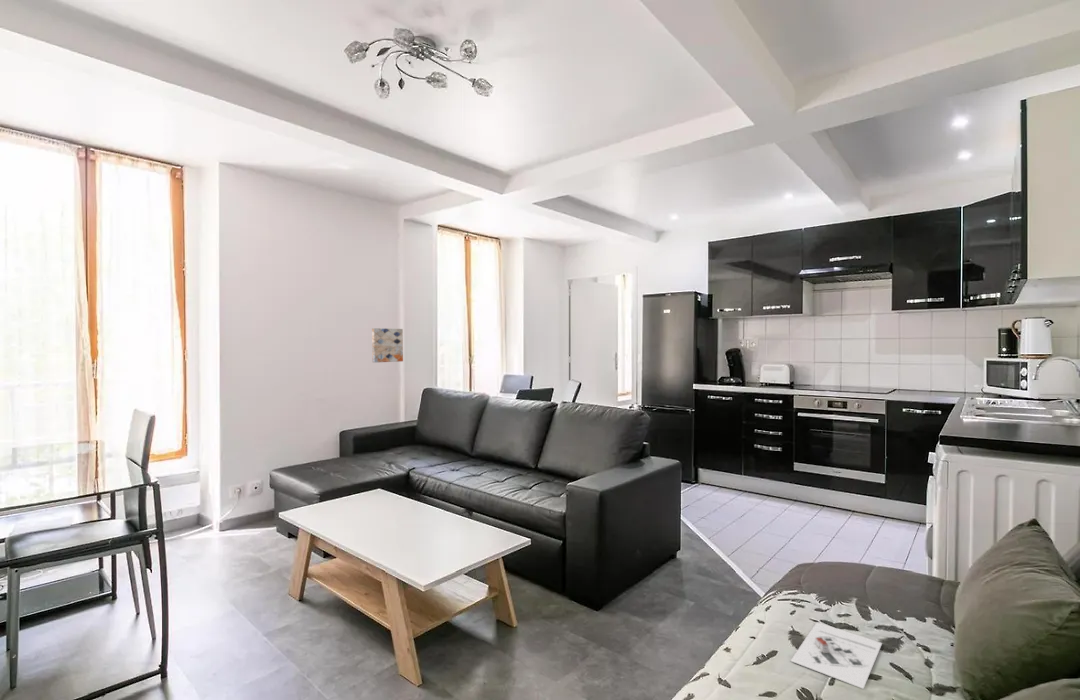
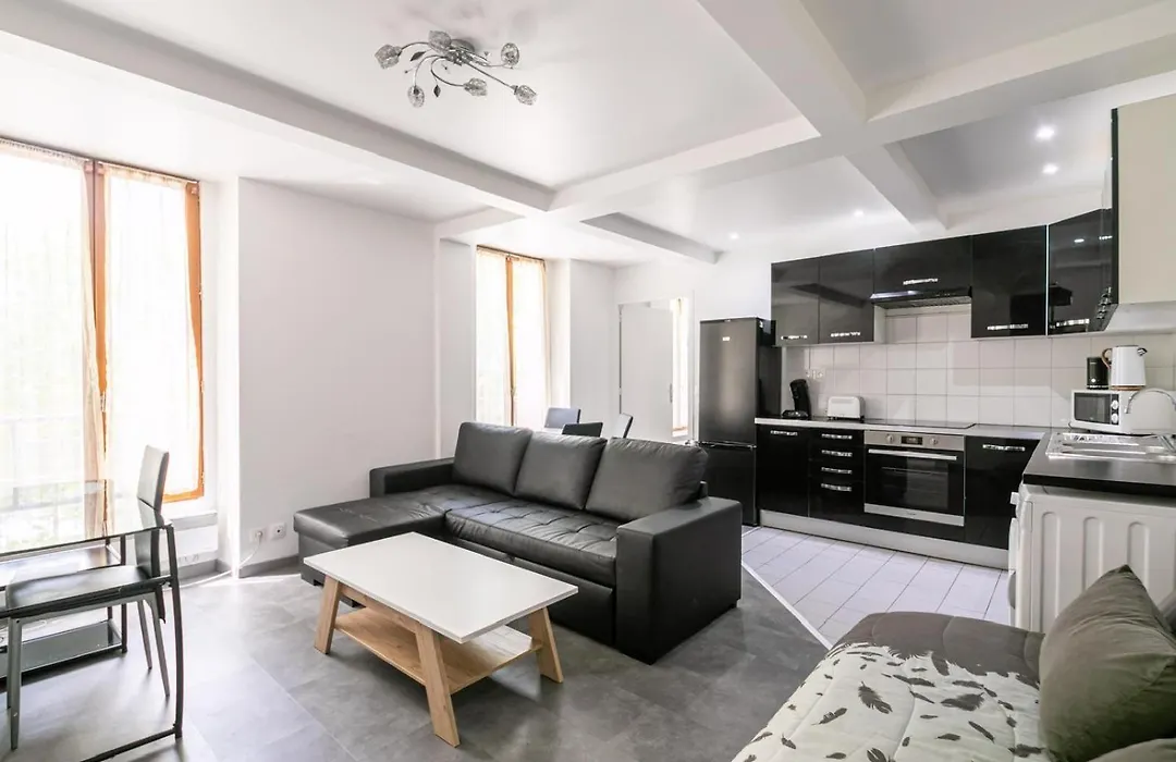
- wall art [371,327,404,364]
- architectural model [790,621,883,690]
